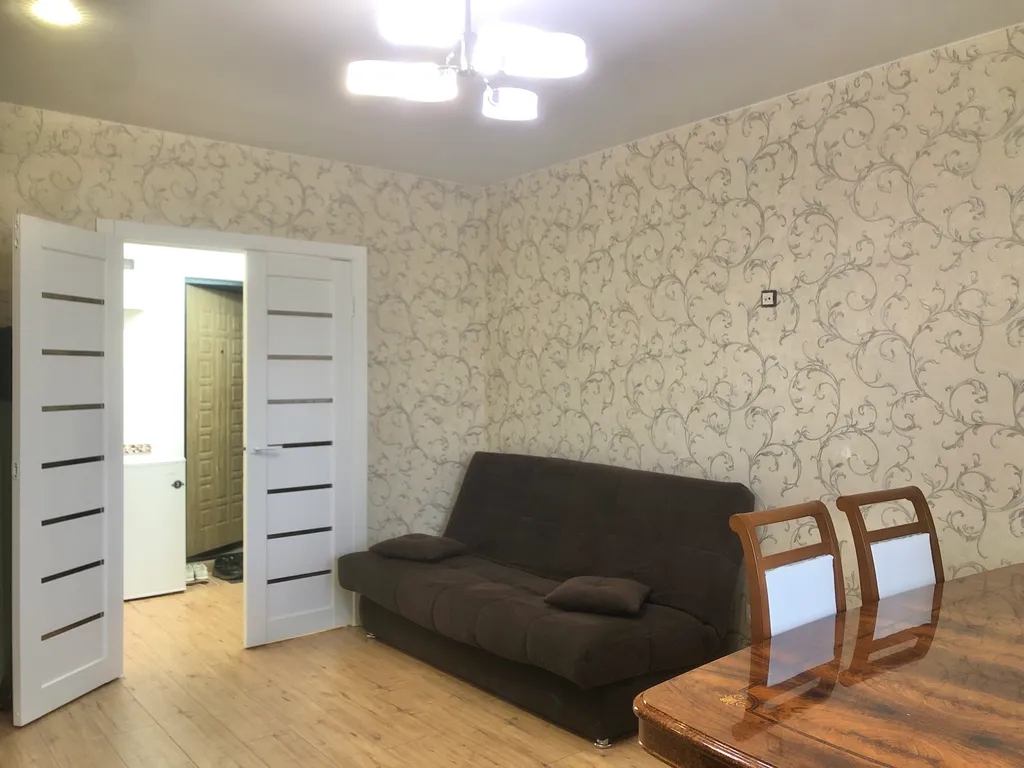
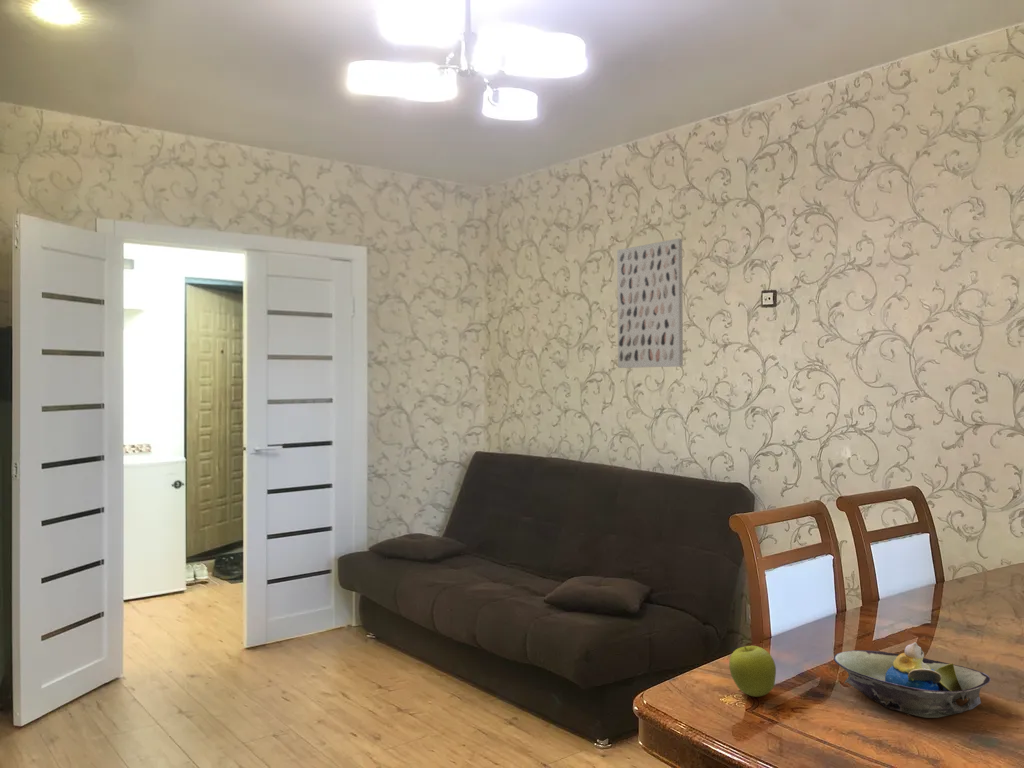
+ wall art [616,237,684,369]
+ decorative bowl [833,641,991,719]
+ fruit [728,645,777,698]
